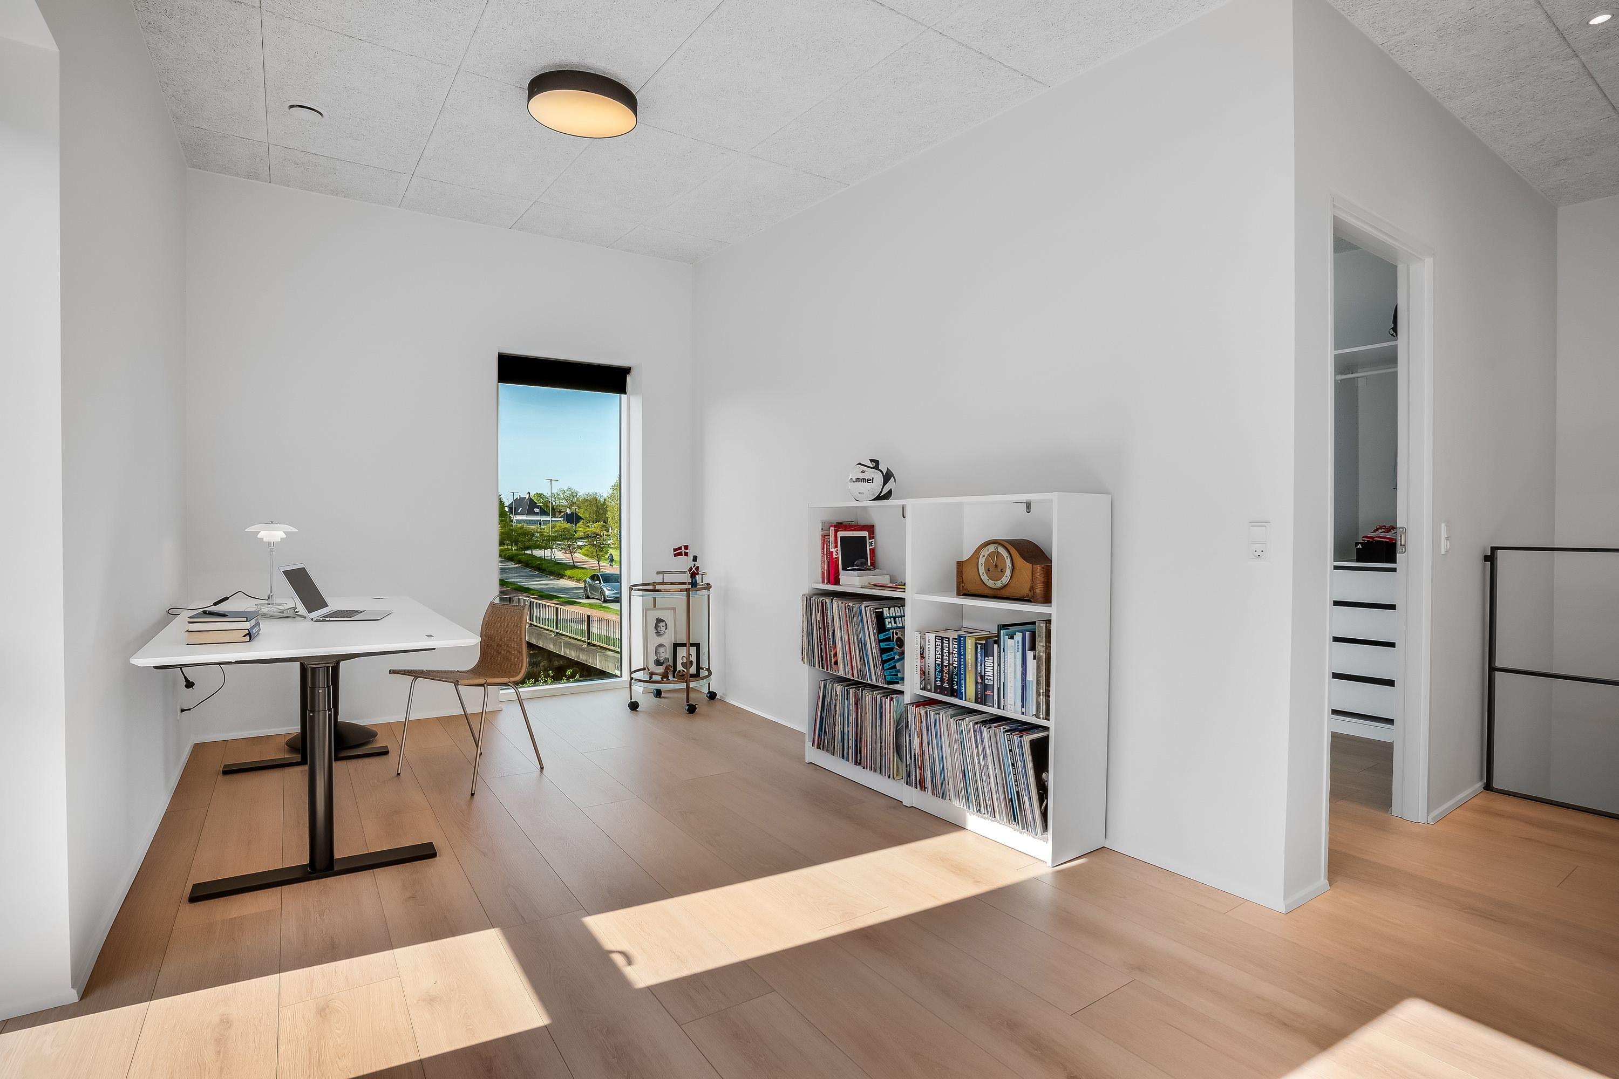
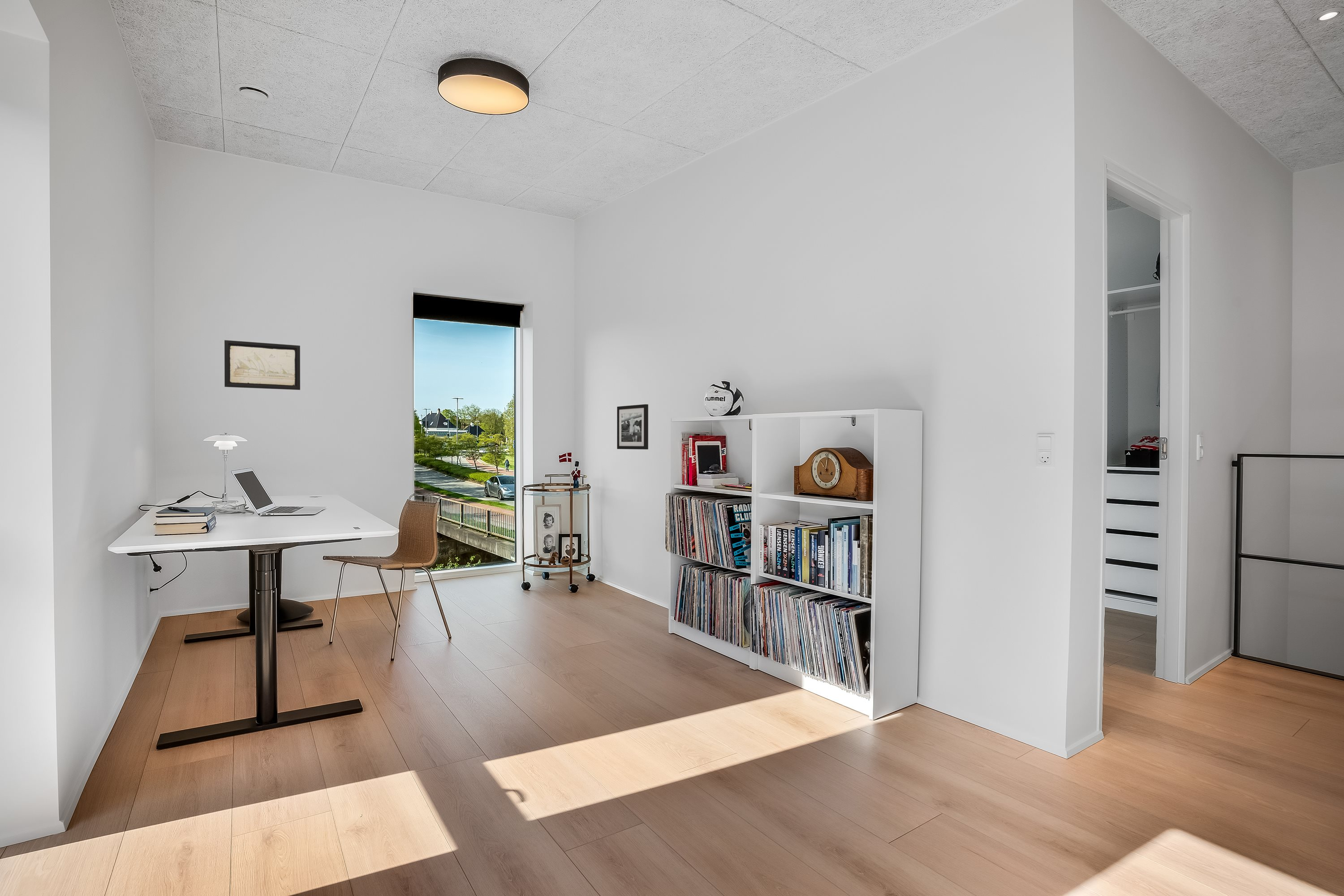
+ wall art [224,340,301,390]
+ picture frame [616,404,649,450]
